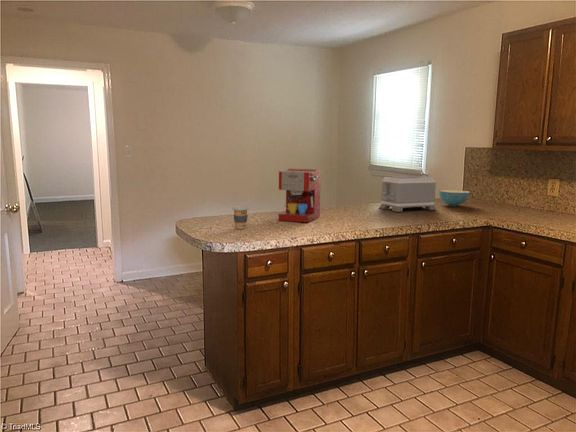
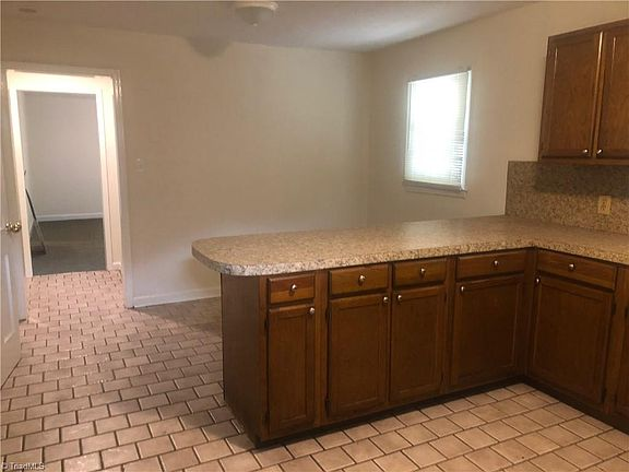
- coffee maker [277,168,322,223]
- coffee cup [231,205,250,230]
- cereal bowl [438,189,471,207]
- toaster [379,176,437,213]
